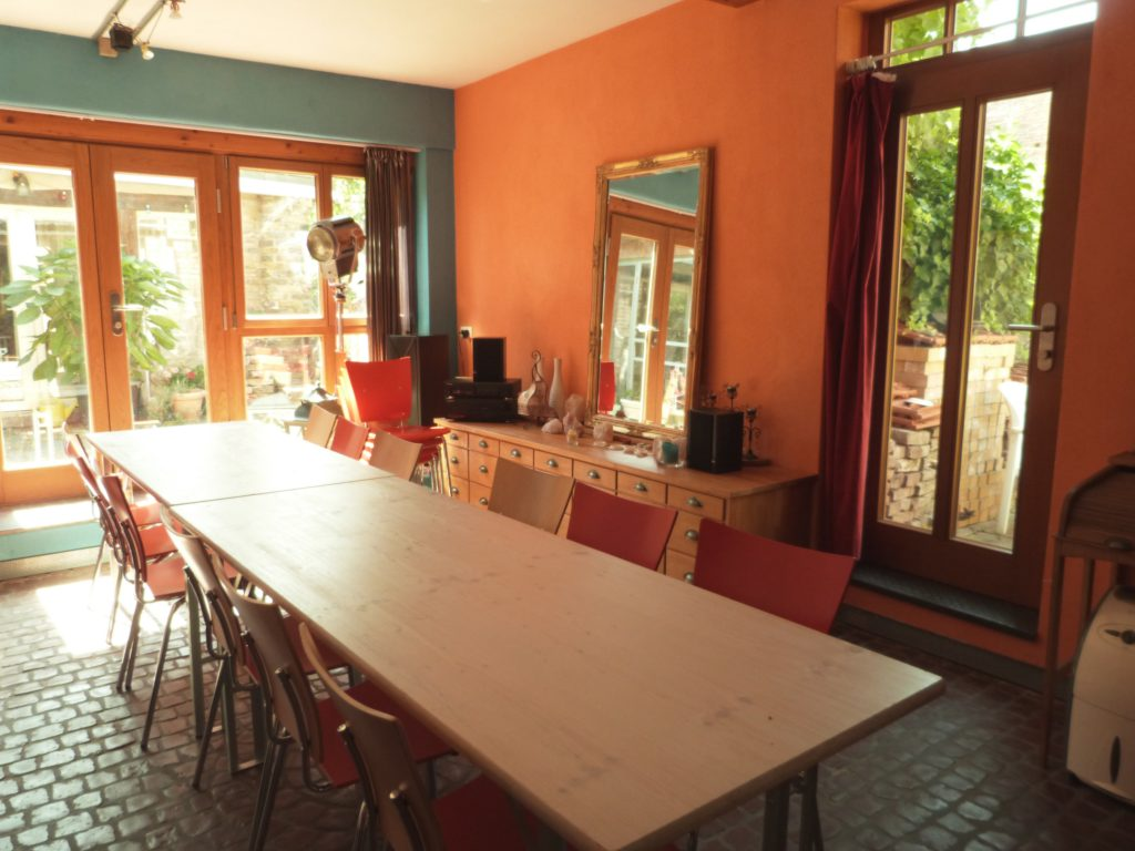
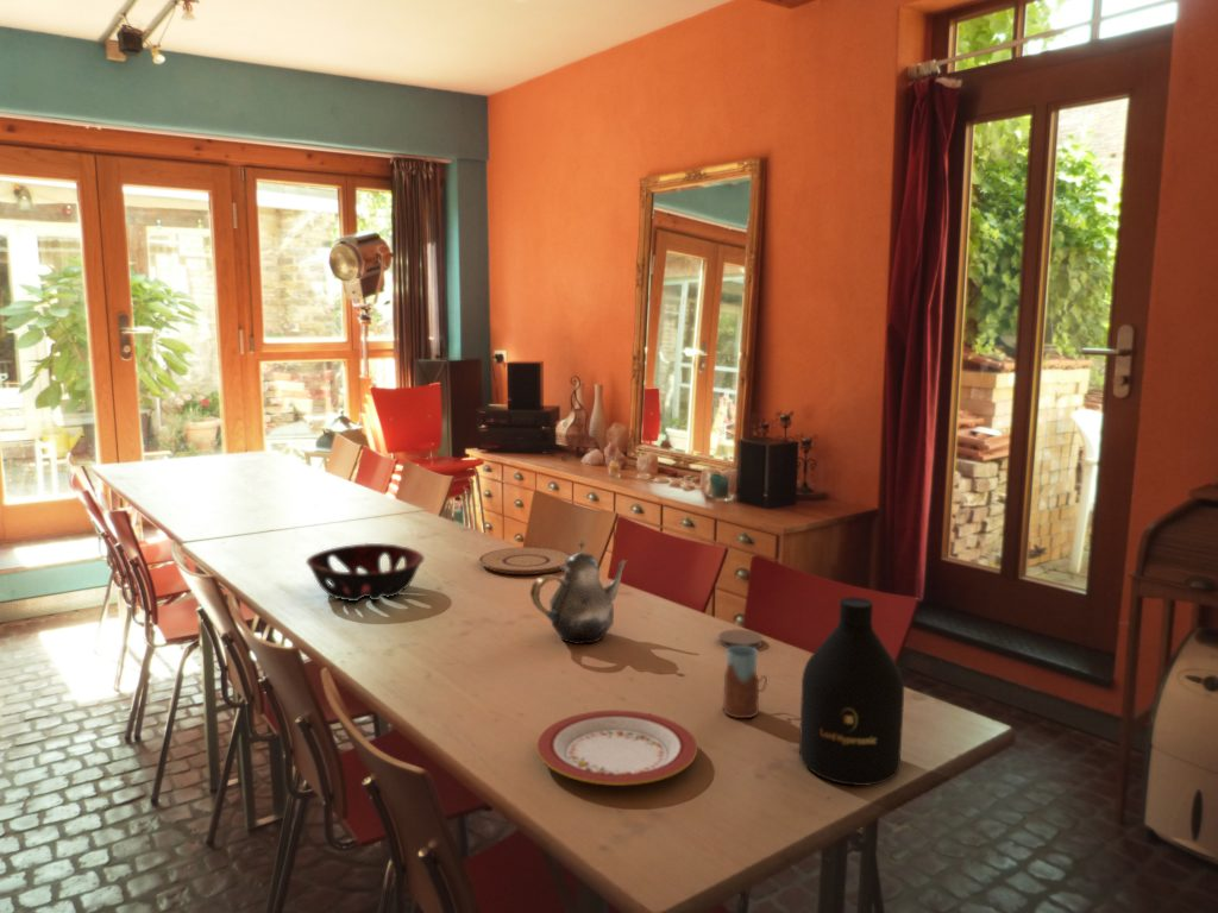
+ plate [478,546,571,575]
+ decorative bowl [306,542,425,603]
+ bottle [798,596,905,787]
+ plate [535,709,698,787]
+ coaster [717,629,764,649]
+ teapot [529,540,628,646]
+ drinking glass [722,646,768,719]
